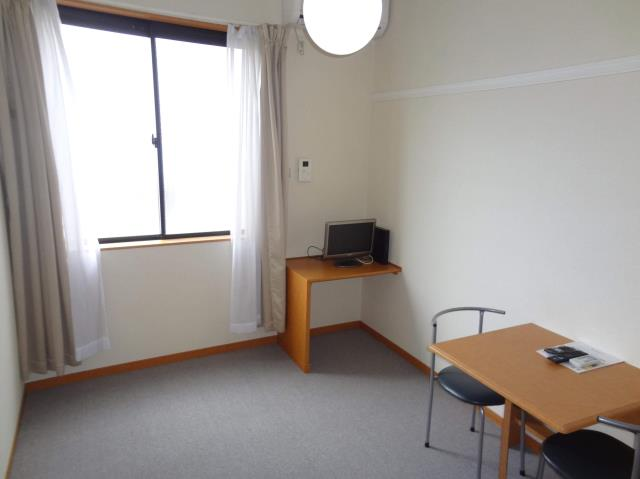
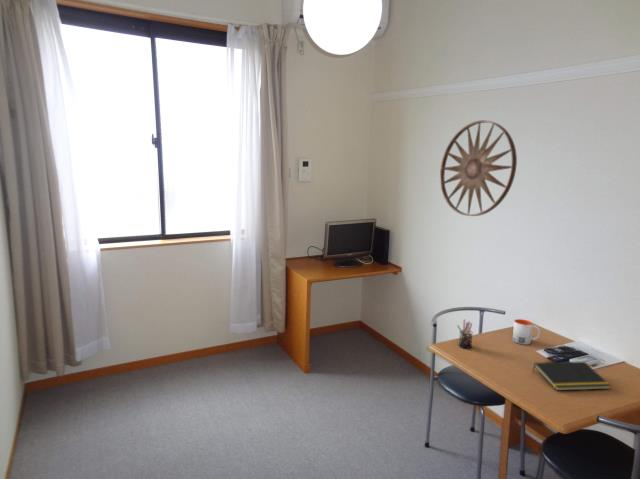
+ pen holder [456,318,474,349]
+ mug [512,318,541,346]
+ notepad [531,361,612,391]
+ wall art [439,119,518,217]
